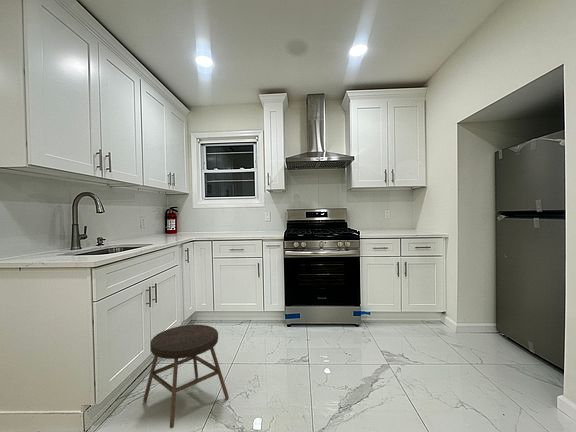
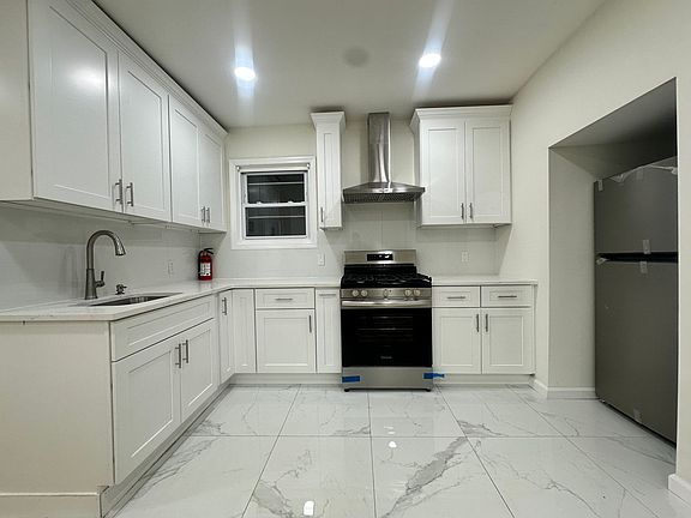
- stool [142,324,230,429]
